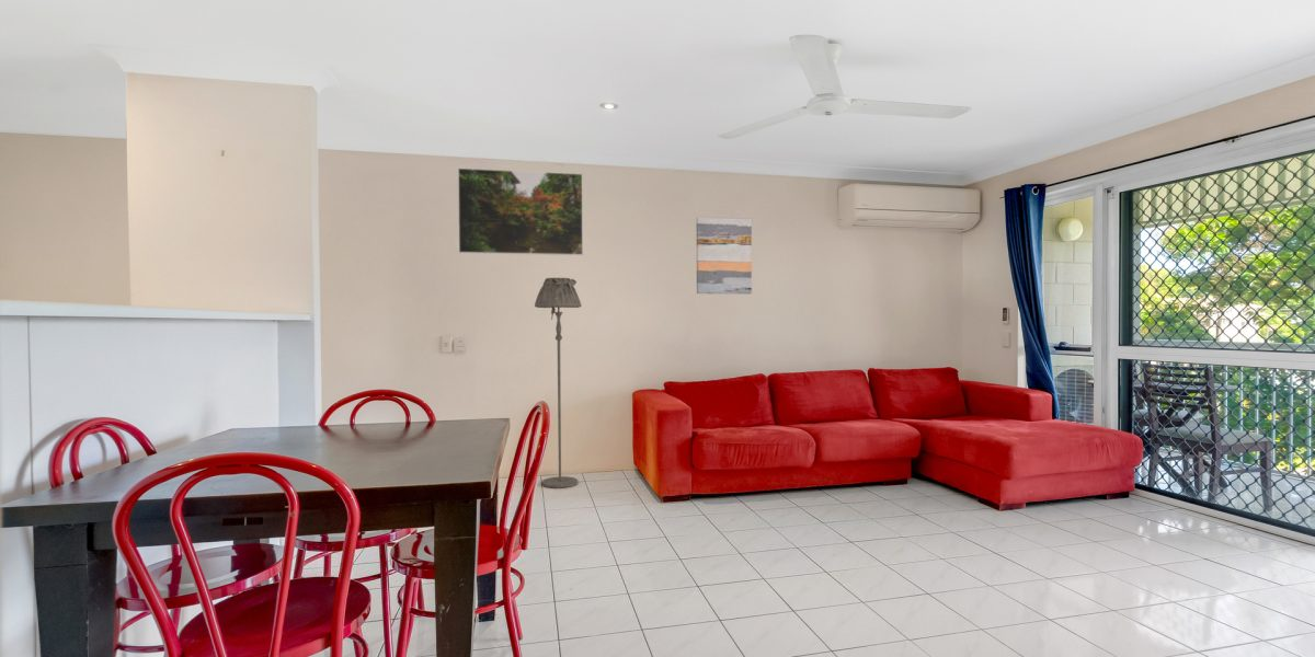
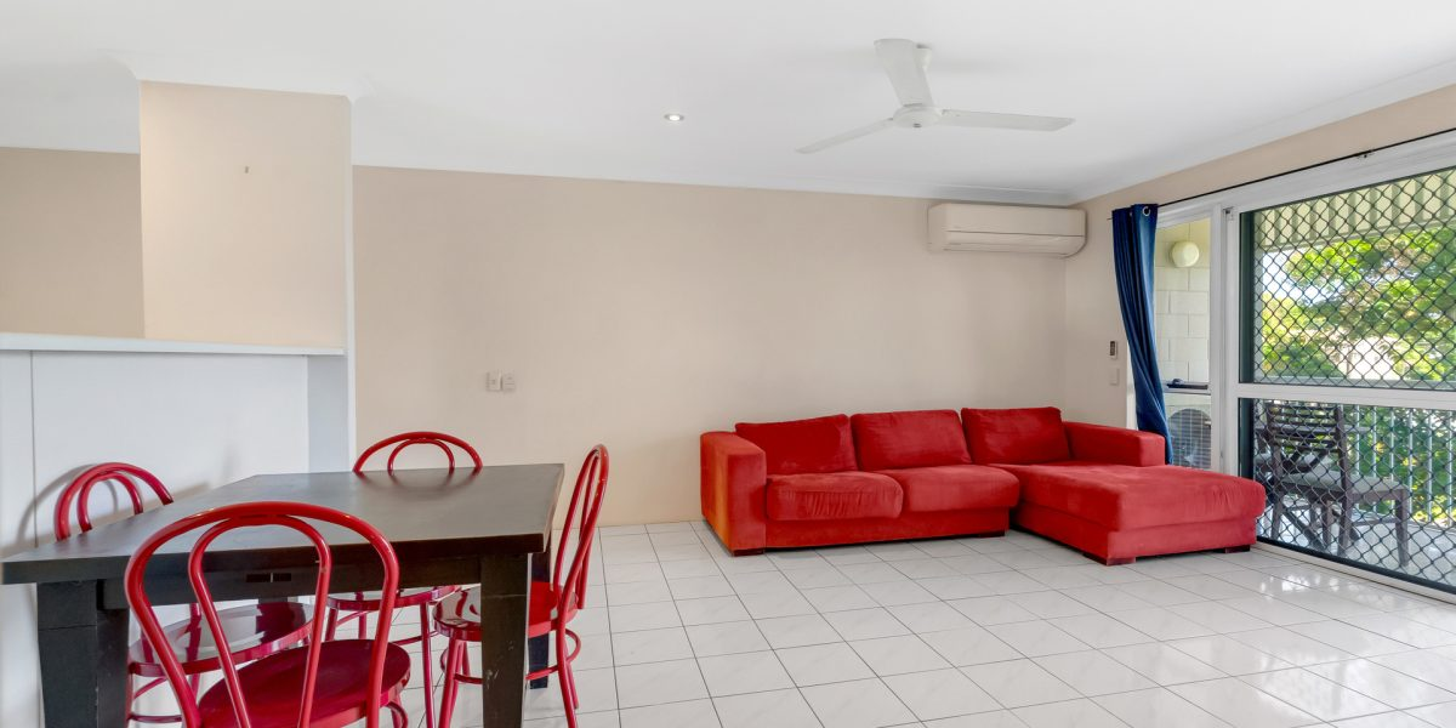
- wall art [696,216,753,295]
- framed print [457,166,584,256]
- floor lamp [534,277,583,489]
